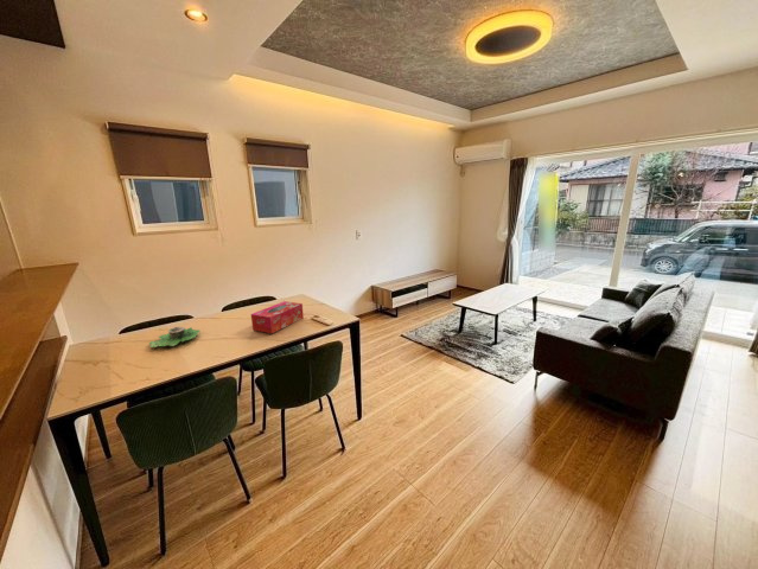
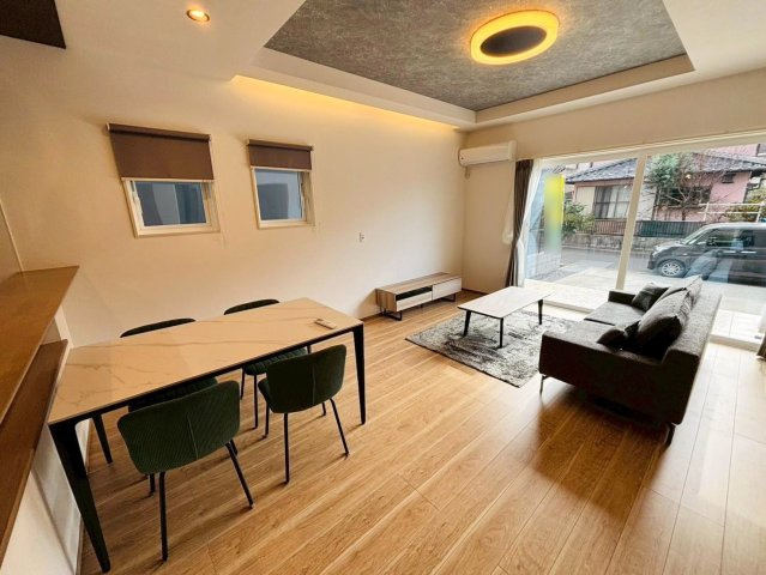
- succulent planter [148,326,202,349]
- tissue box [250,300,305,334]
